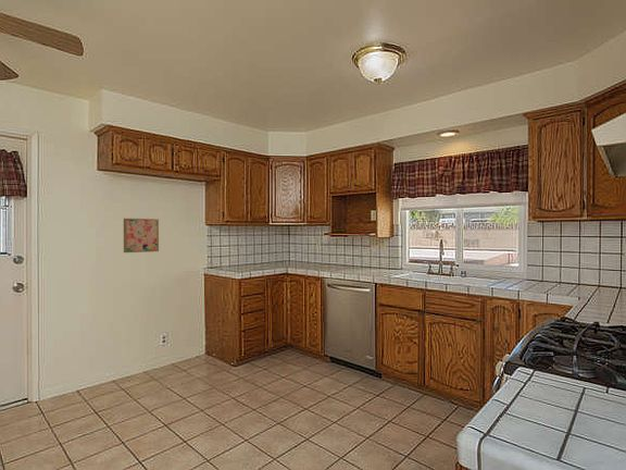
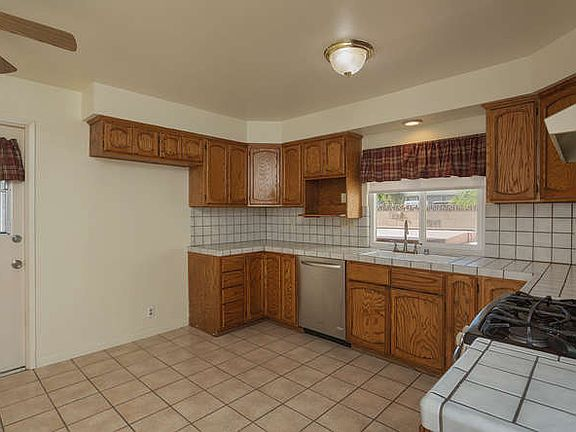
- wall art [123,218,160,253]
